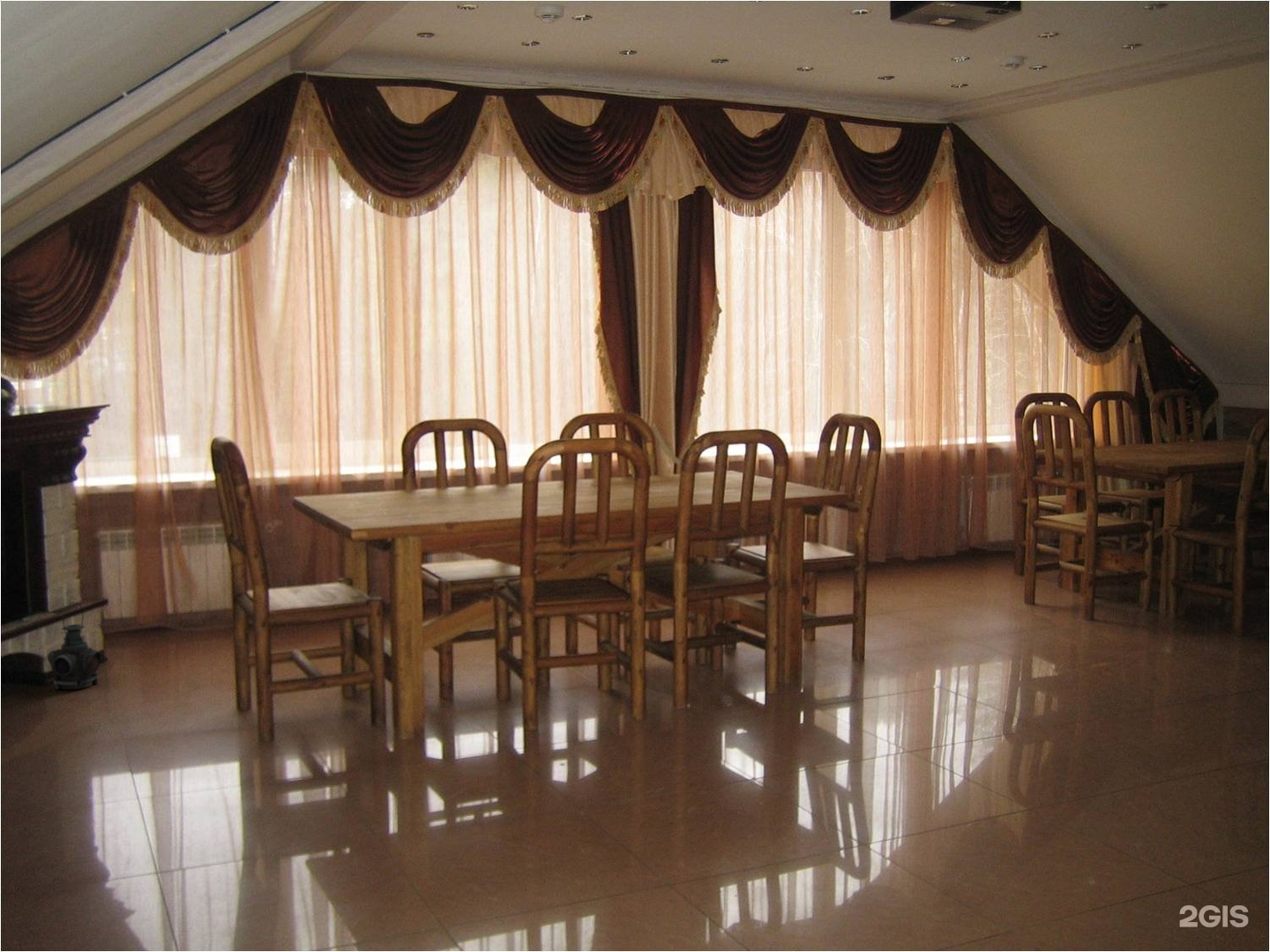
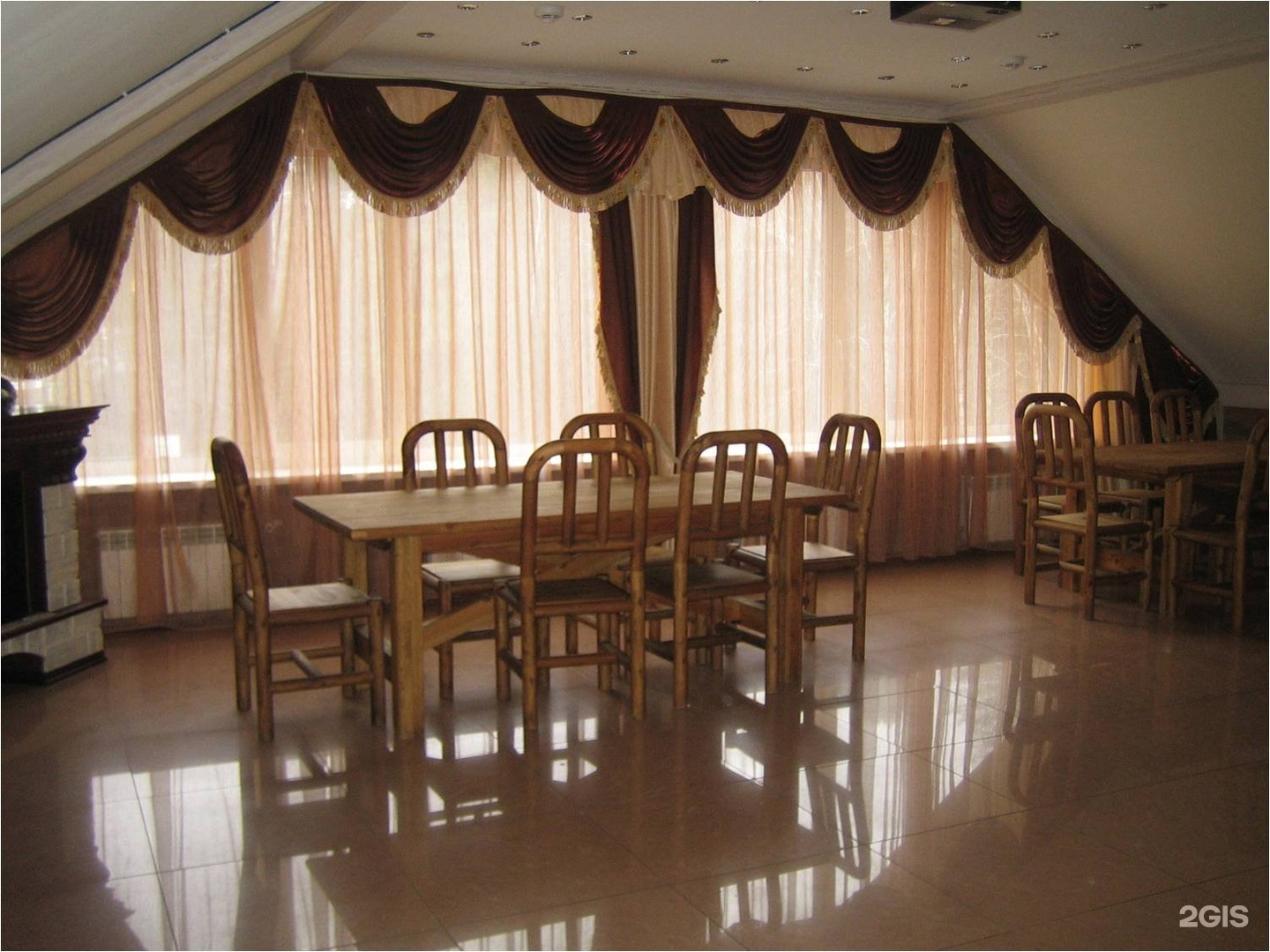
- lantern [47,601,103,690]
